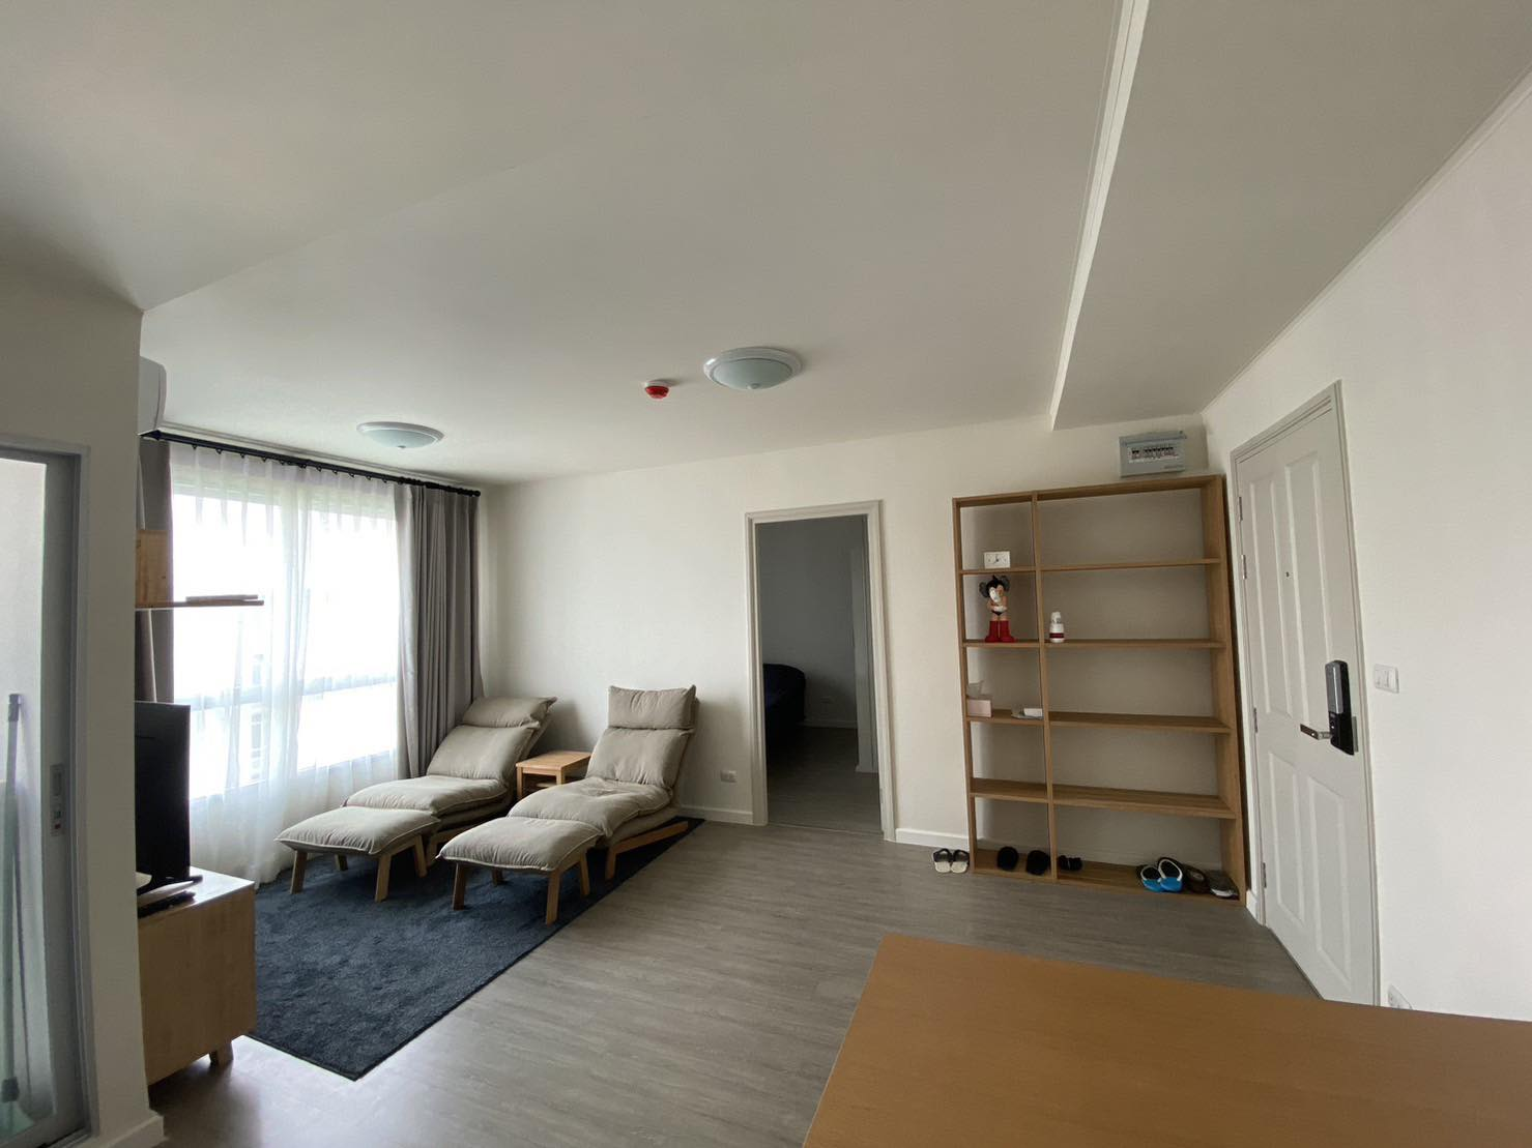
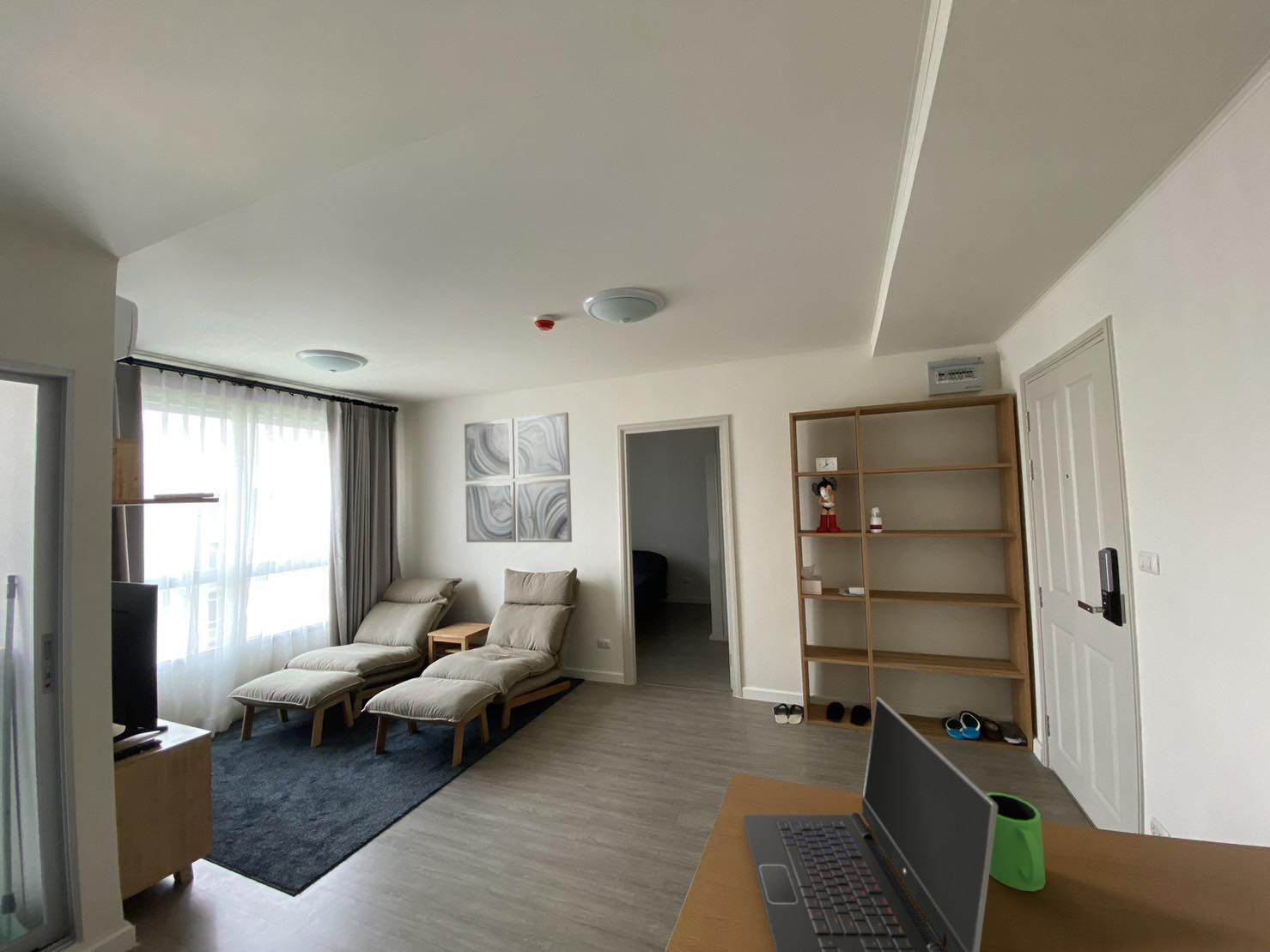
+ wall art [464,411,573,543]
+ laptop computer [742,696,998,952]
+ mug [985,791,1046,892]
